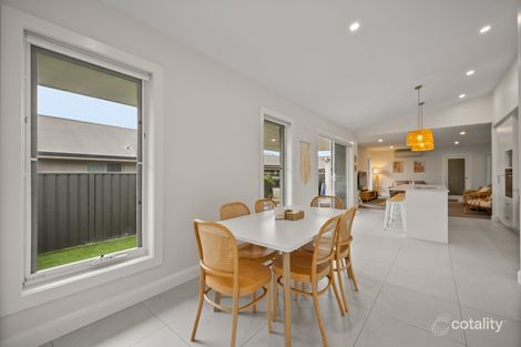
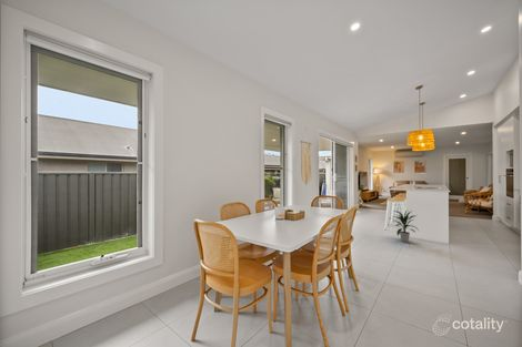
+ indoor plant [392,210,420,243]
